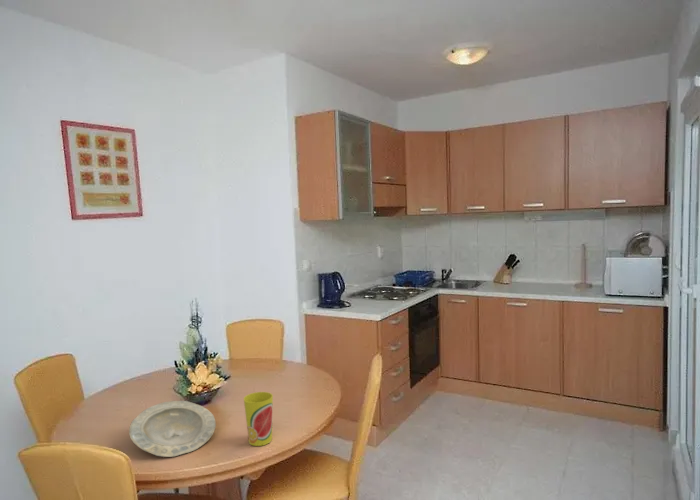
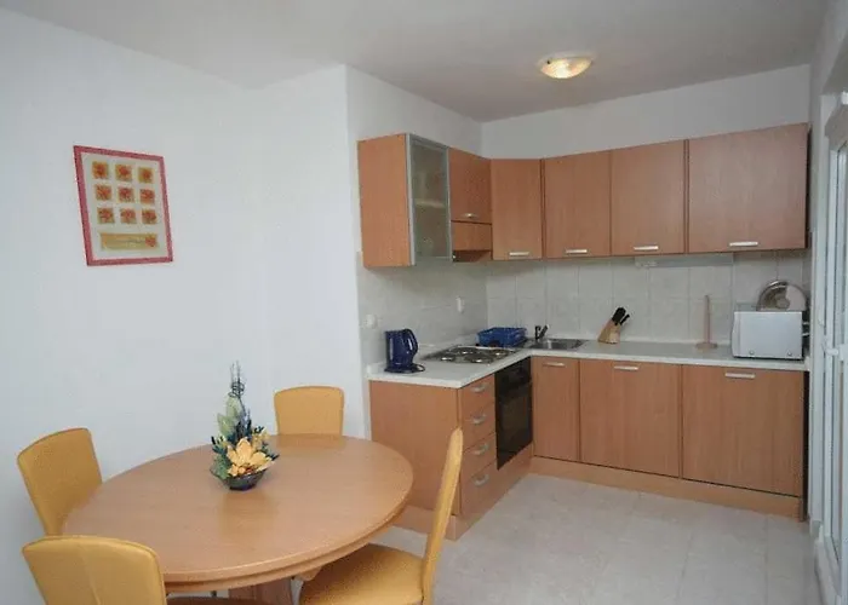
- cup [243,391,274,447]
- plate [128,400,217,458]
